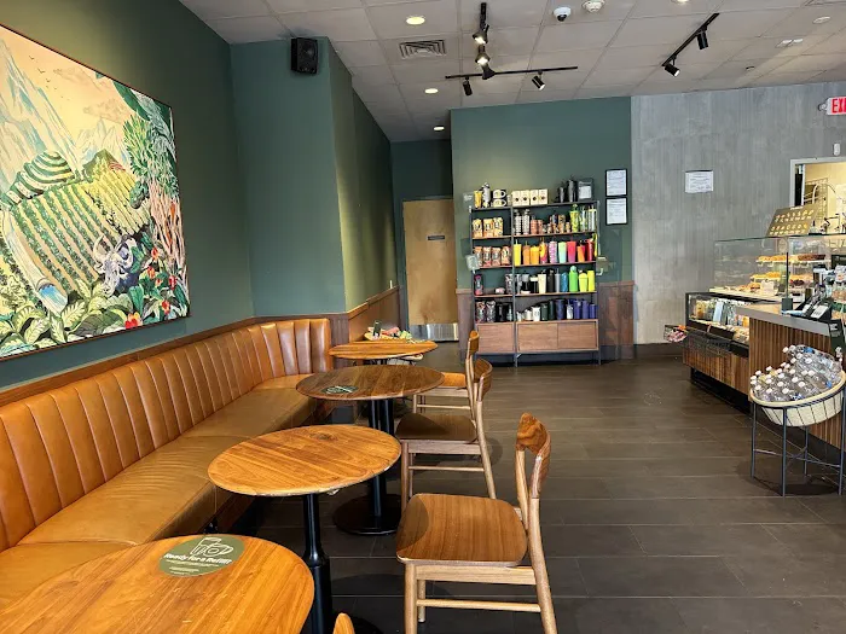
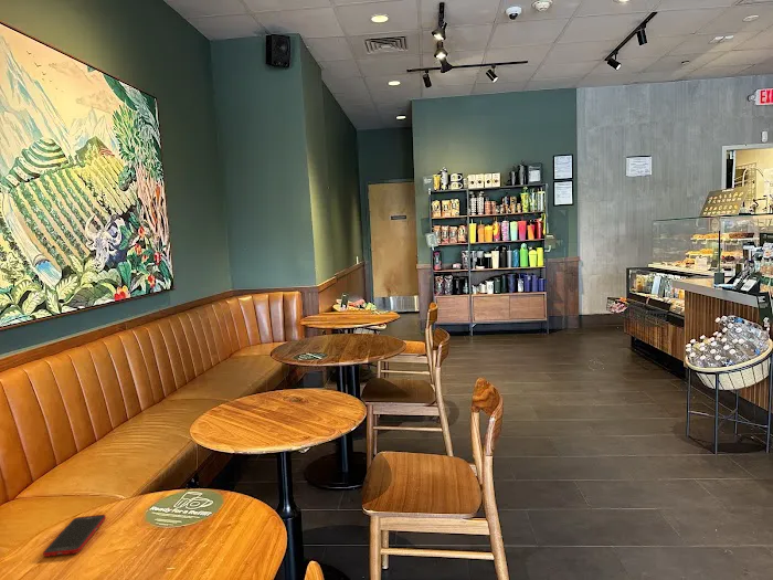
+ cell phone [42,514,107,558]
